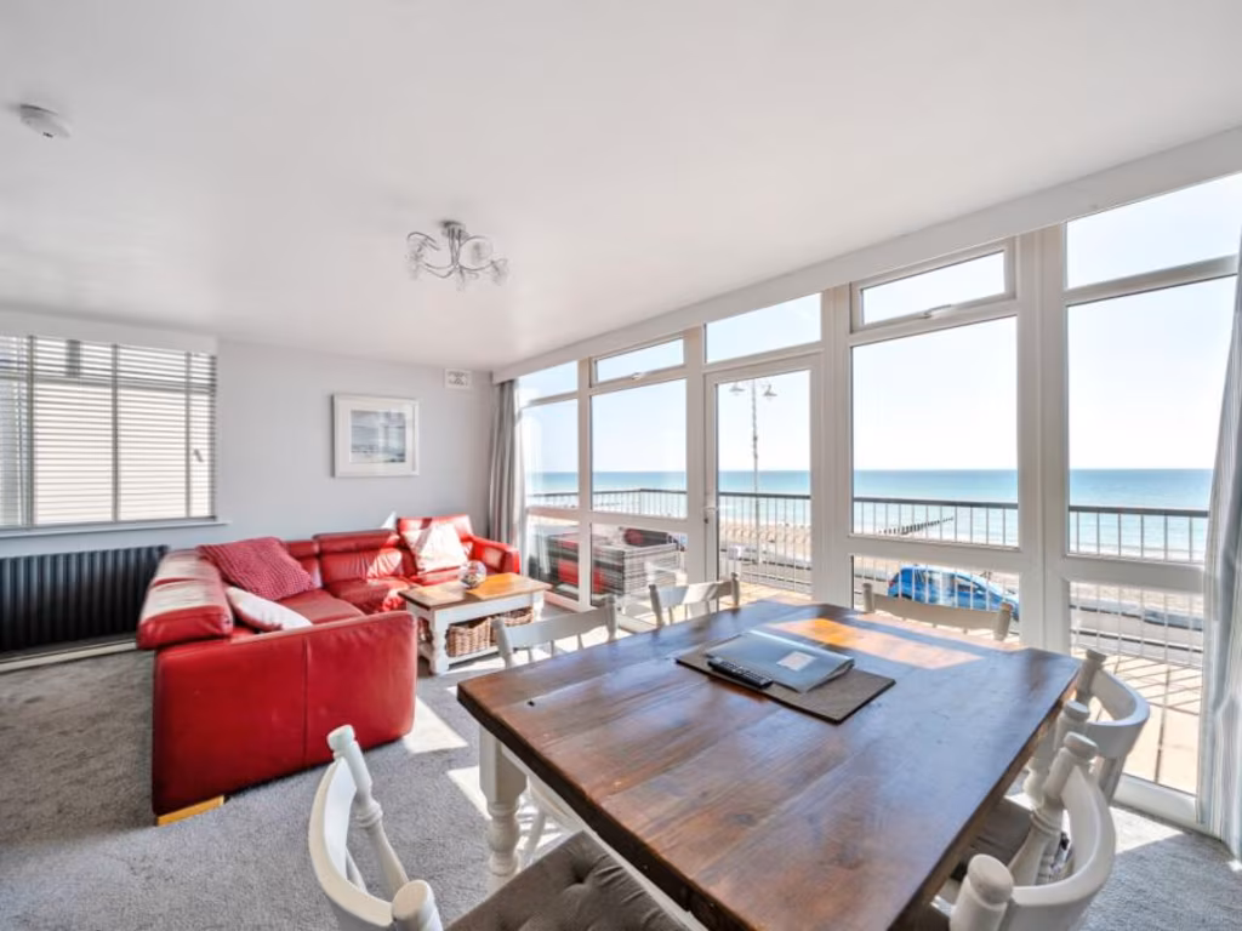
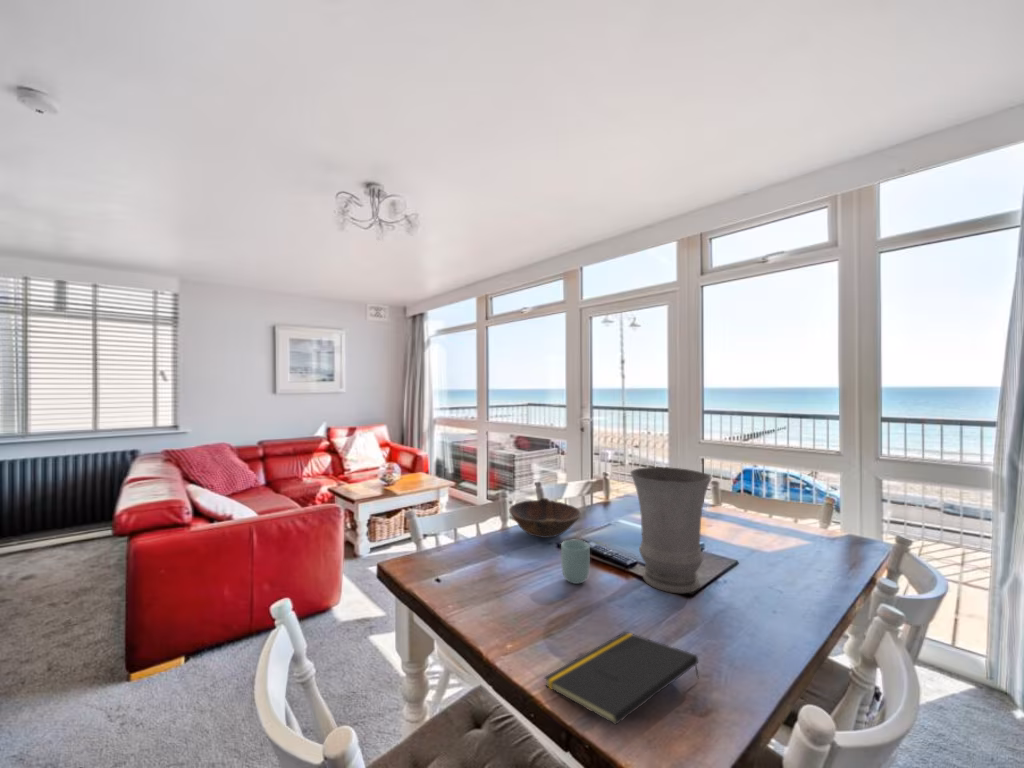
+ cup [560,539,591,585]
+ vase [629,466,713,594]
+ notepad [543,631,700,726]
+ bowl [508,497,581,539]
